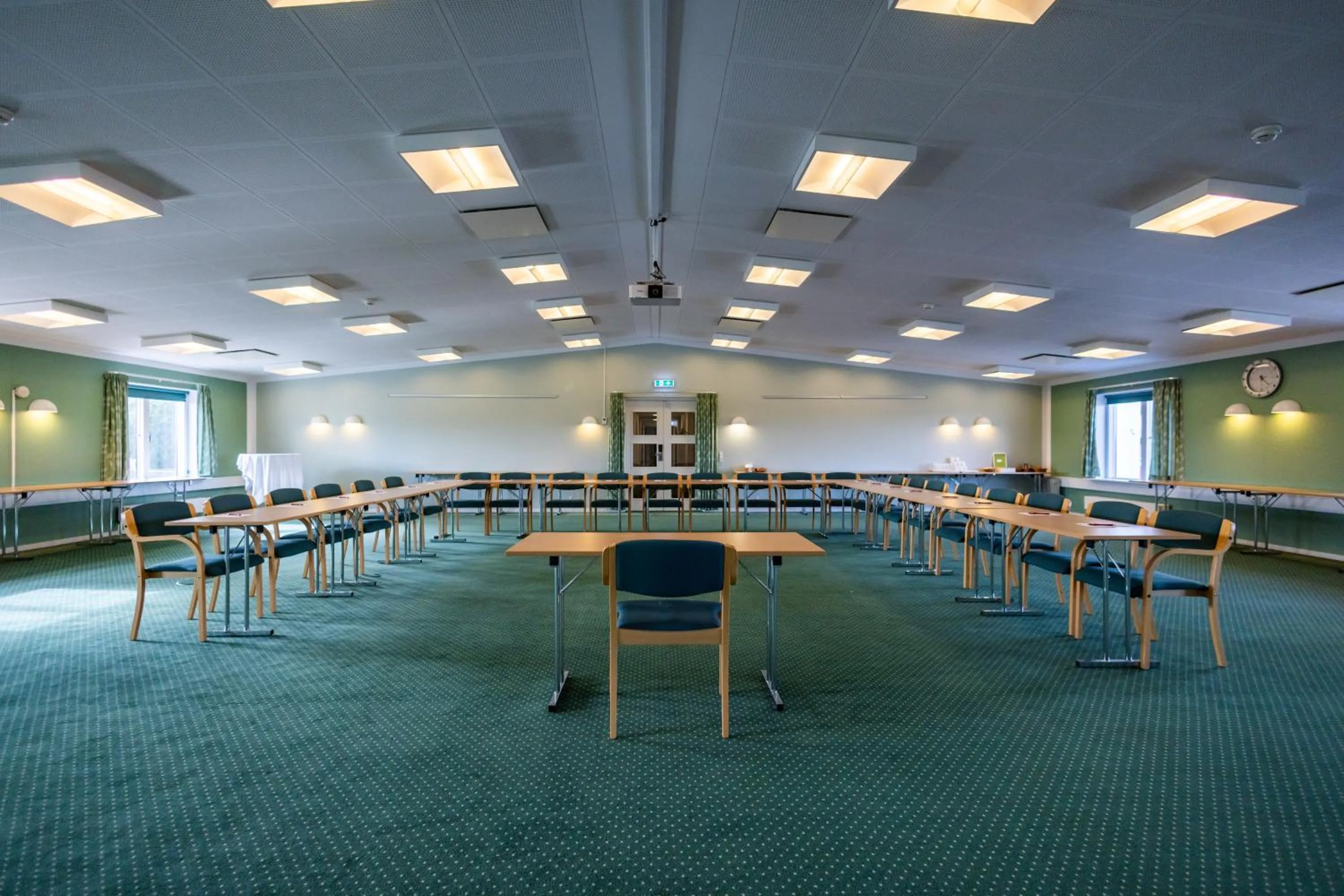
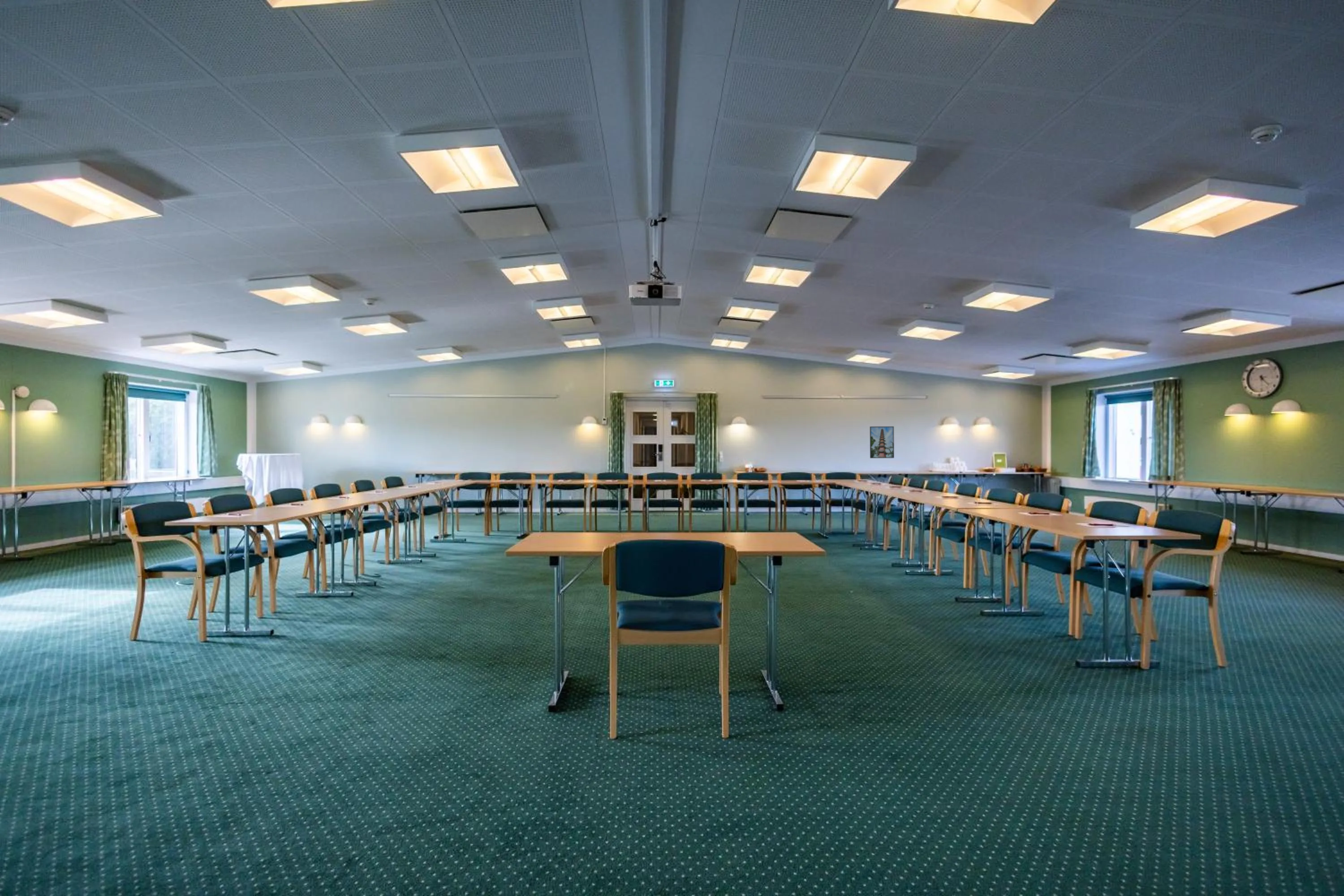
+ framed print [870,426,895,459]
